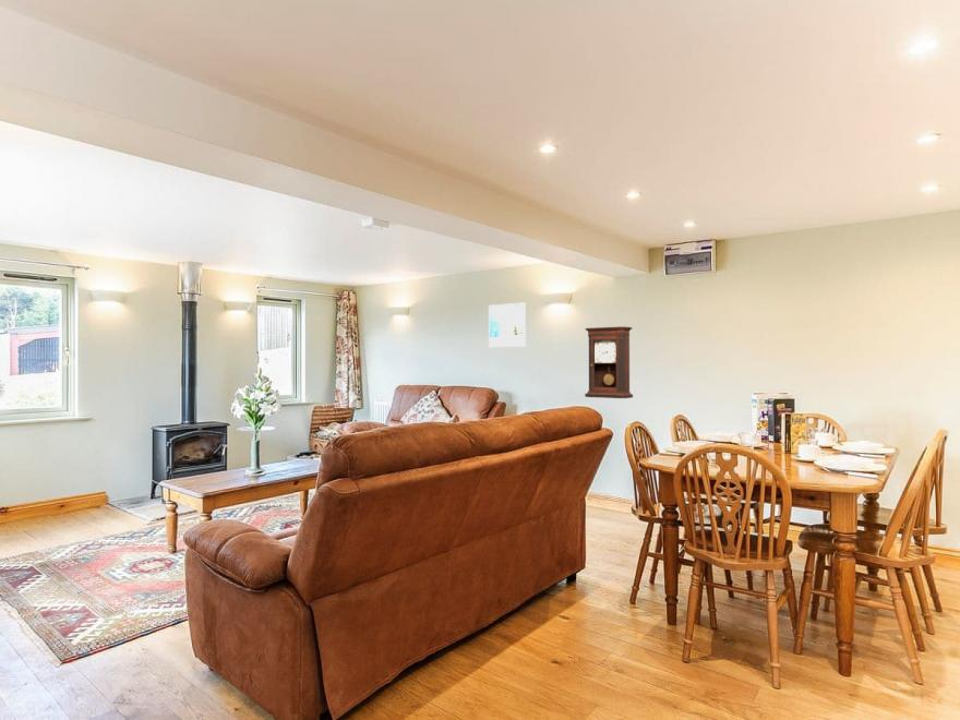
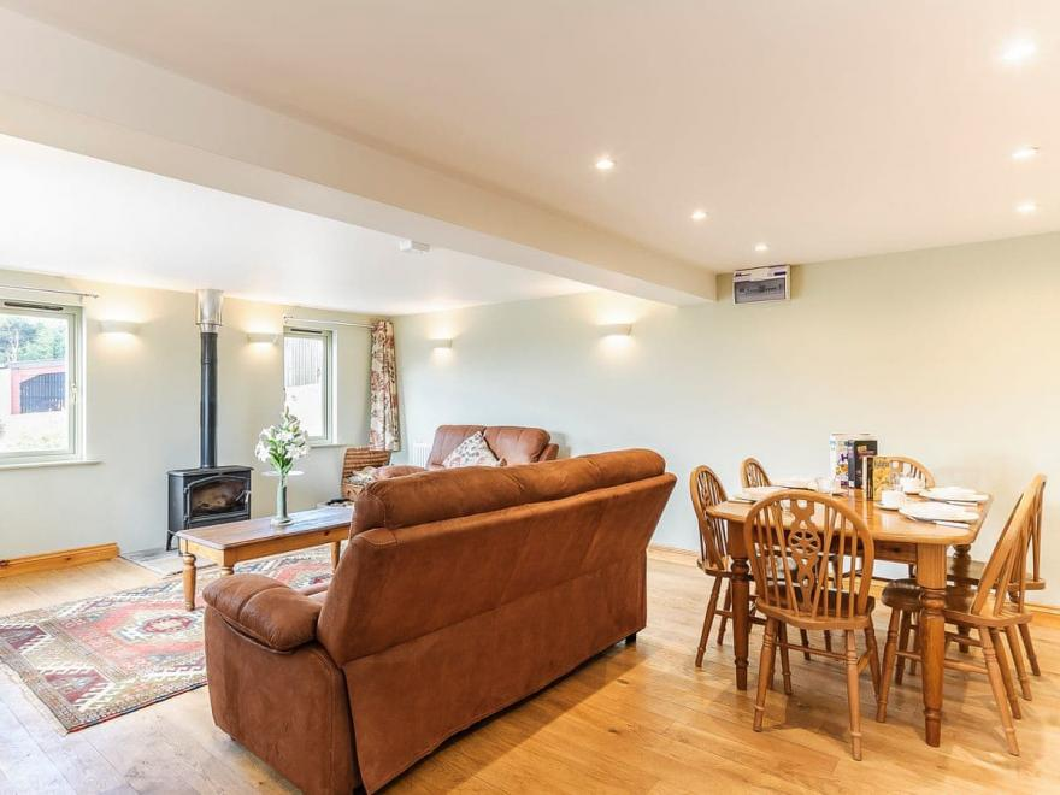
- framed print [488,301,527,348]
- pendulum clock [584,325,634,399]
